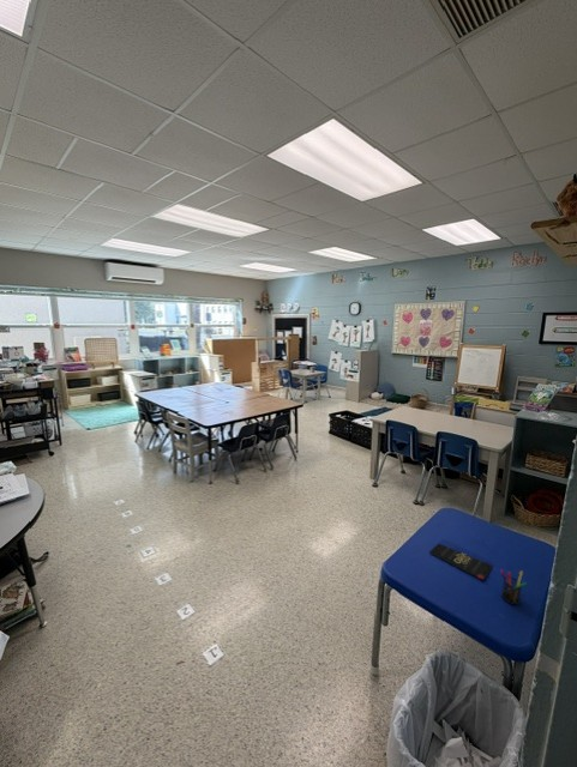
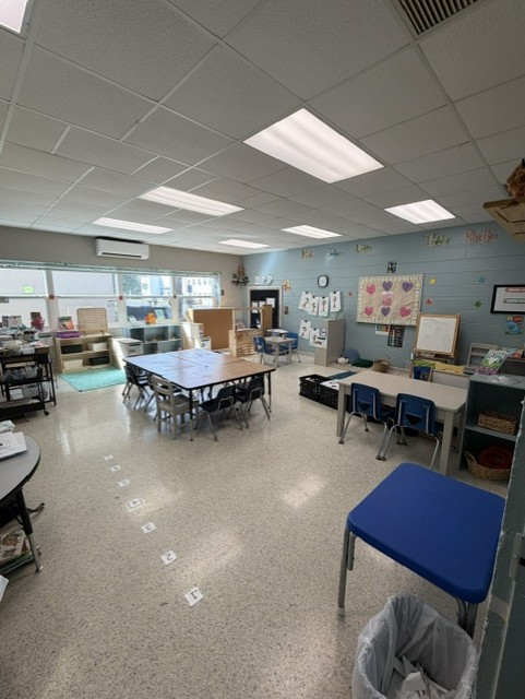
- pen holder [499,568,528,606]
- playing card [428,542,494,581]
